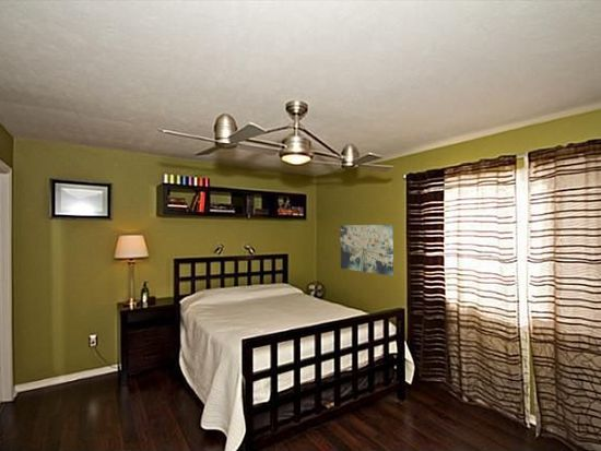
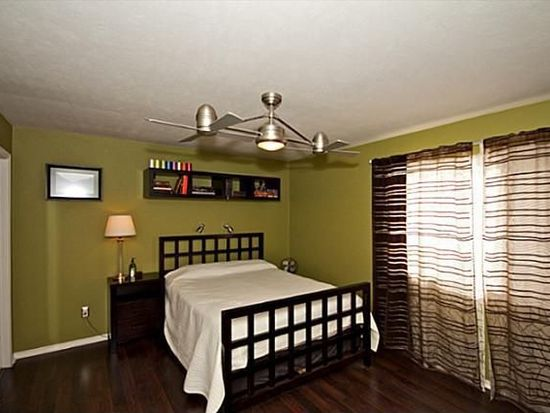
- wall art [339,224,394,276]
